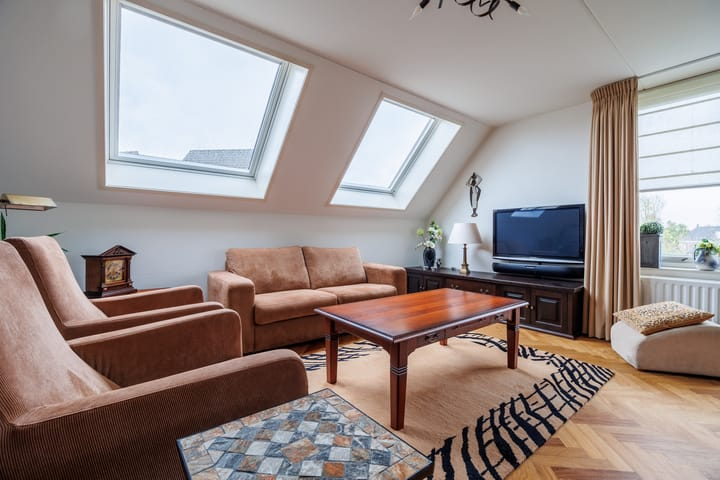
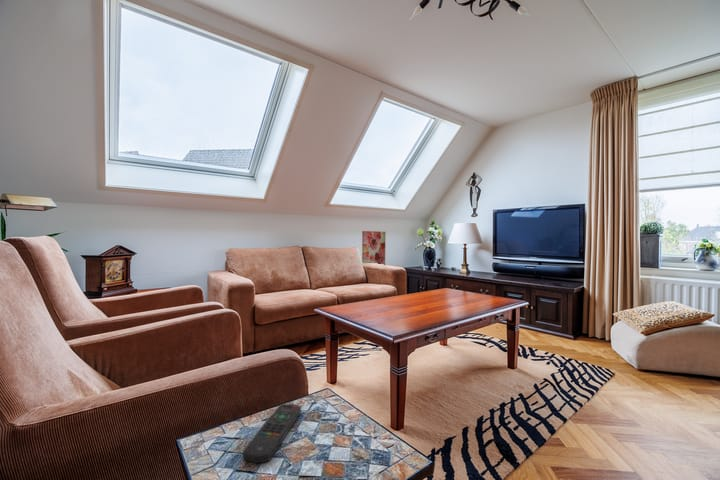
+ wall art [361,230,387,266]
+ remote control [242,403,302,464]
